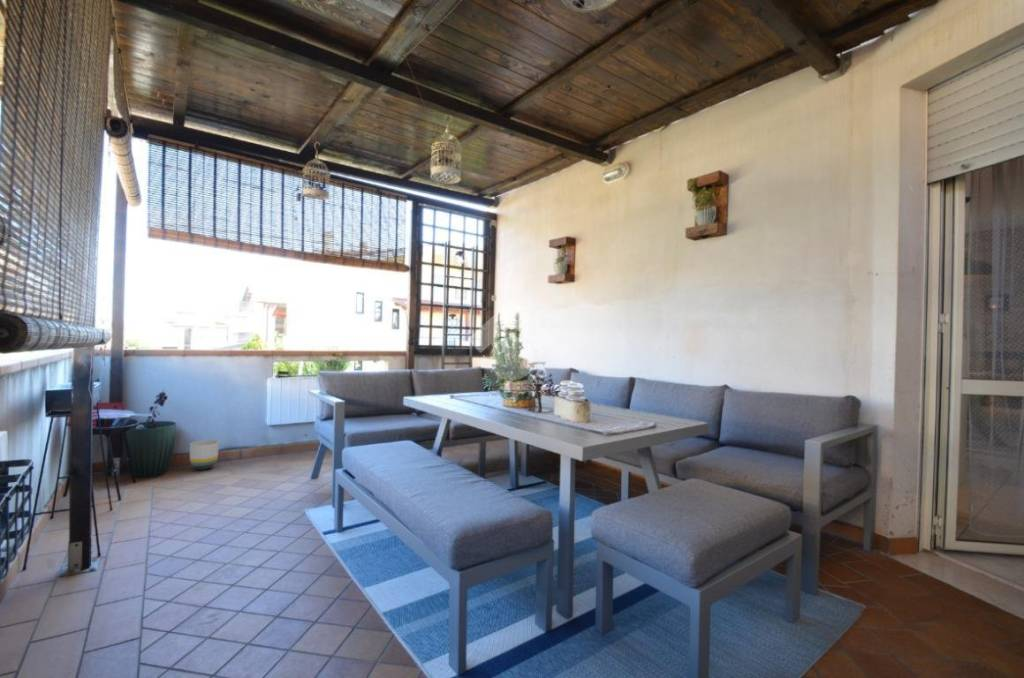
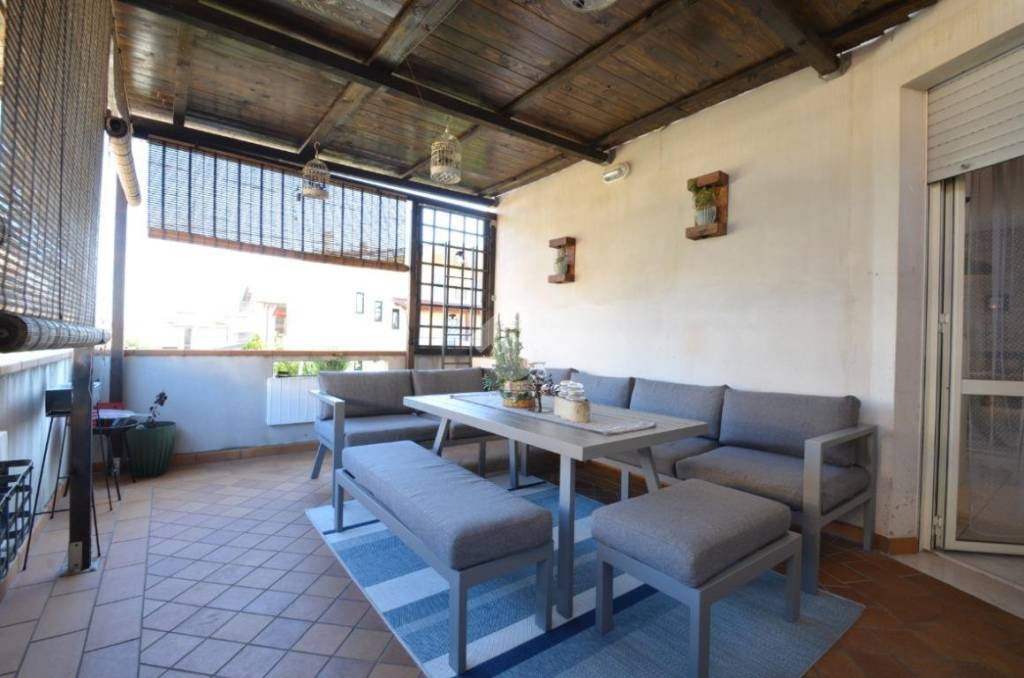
- planter [189,439,220,471]
